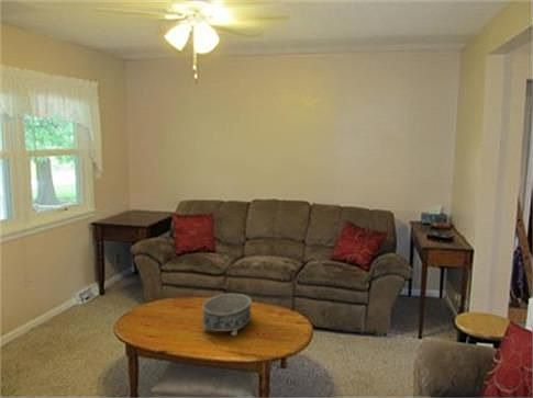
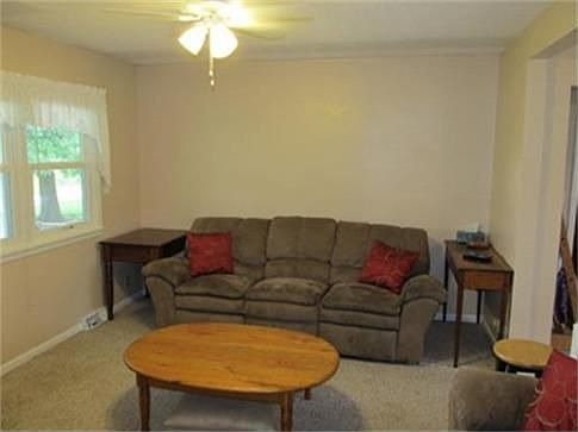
- decorative bowl [201,293,253,338]
